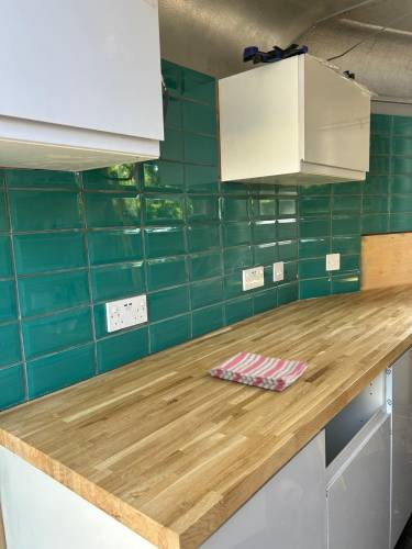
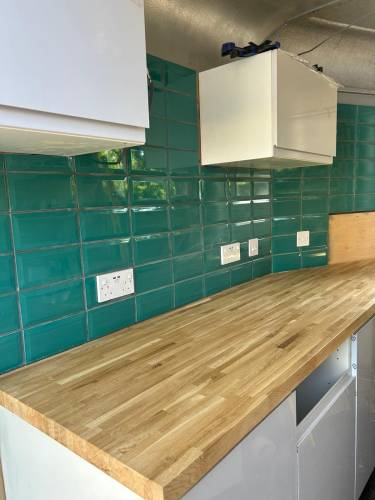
- dish towel [208,351,309,392]
